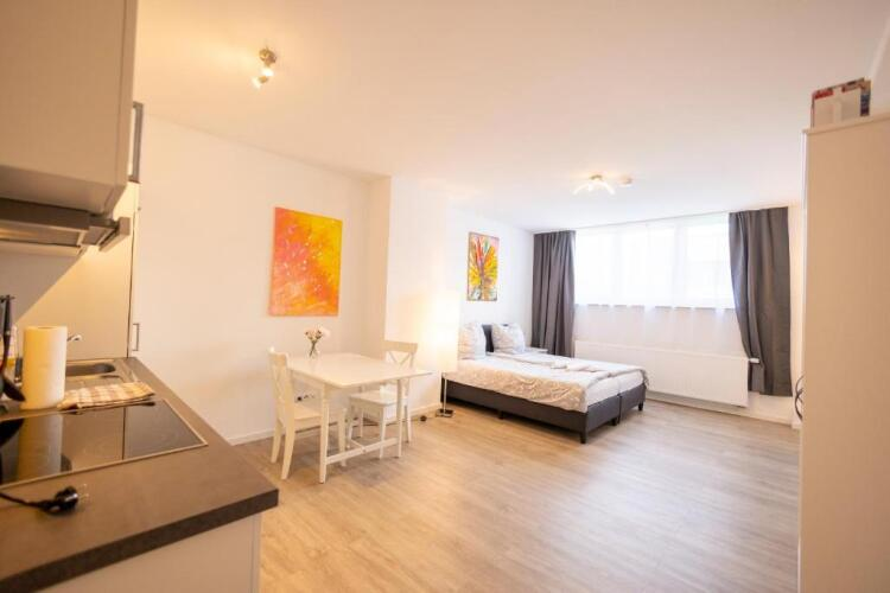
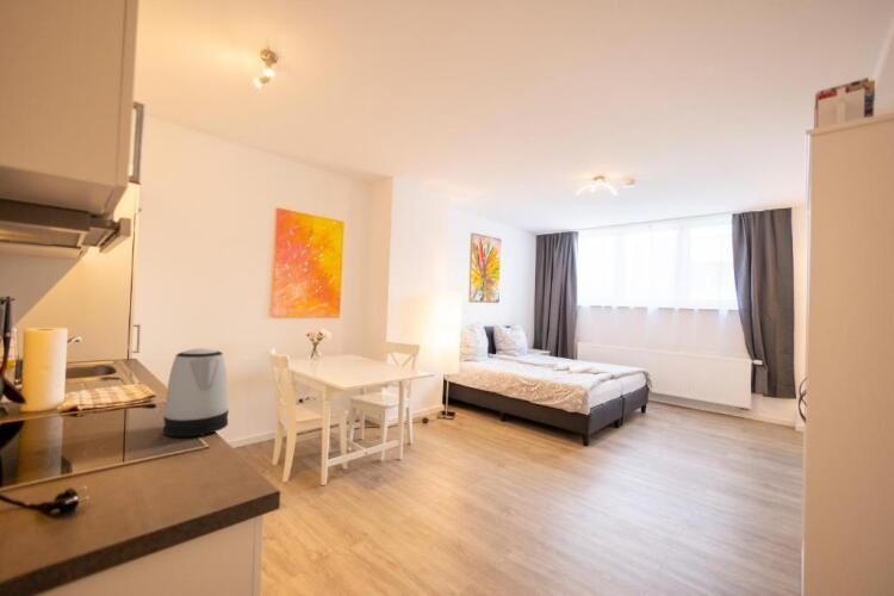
+ kettle [162,348,230,437]
